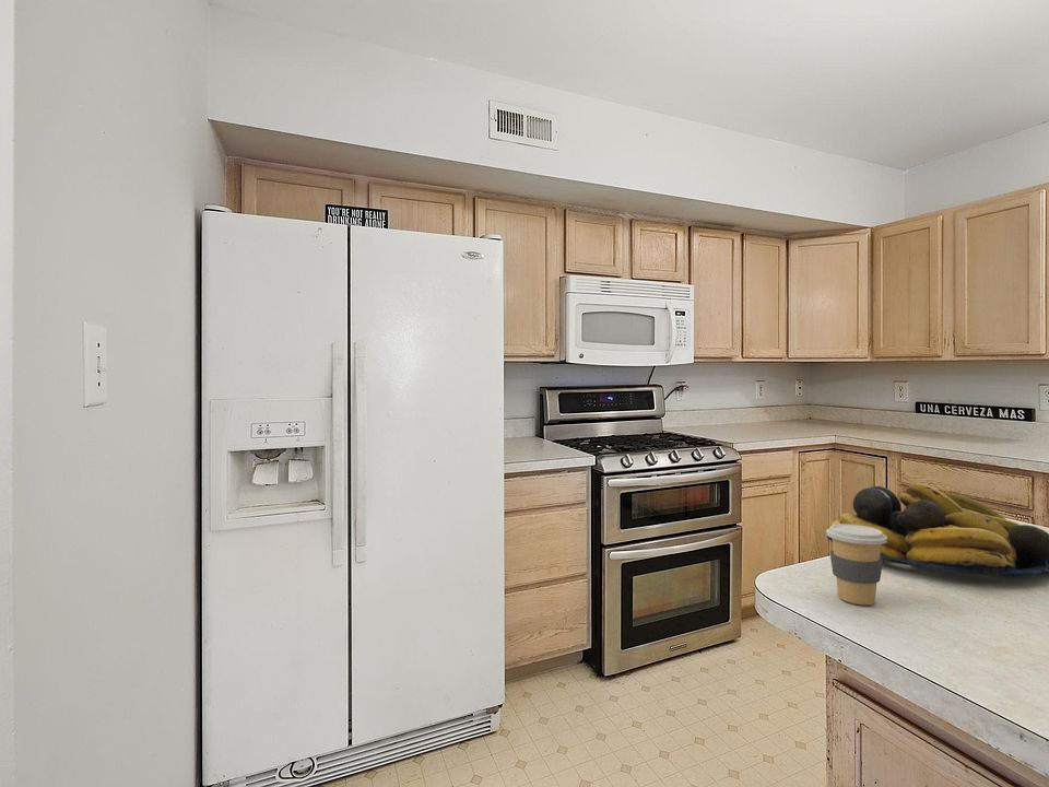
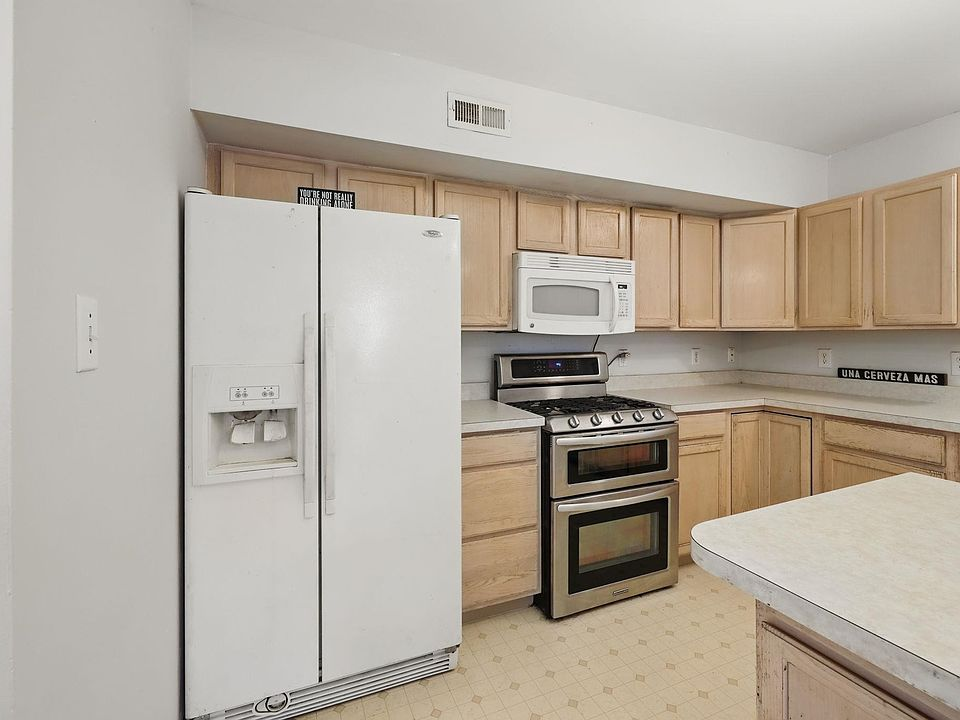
- coffee cup [825,525,887,606]
- fruit bowl [826,482,1049,578]
